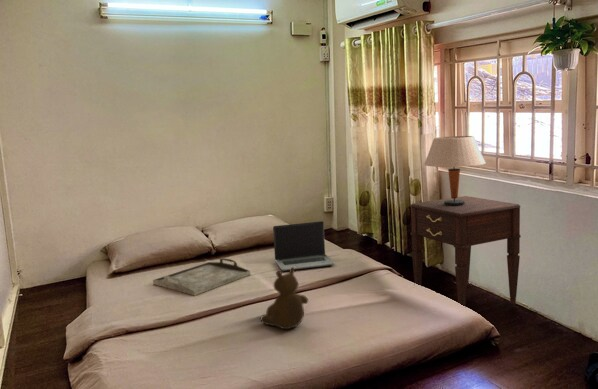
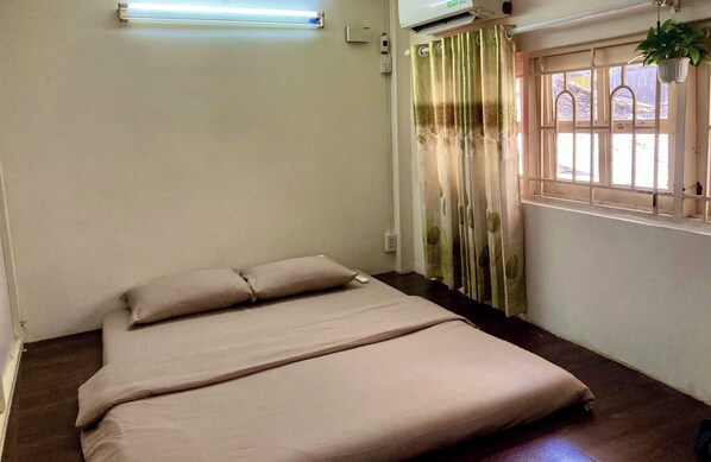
- nightstand [409,195,522,307]
- laptop computer [272,220,336,272]
- teddy bear [260,267,309,330]
- table lamp [423,135,486,206]
- serving tray [152,257,252,297]
